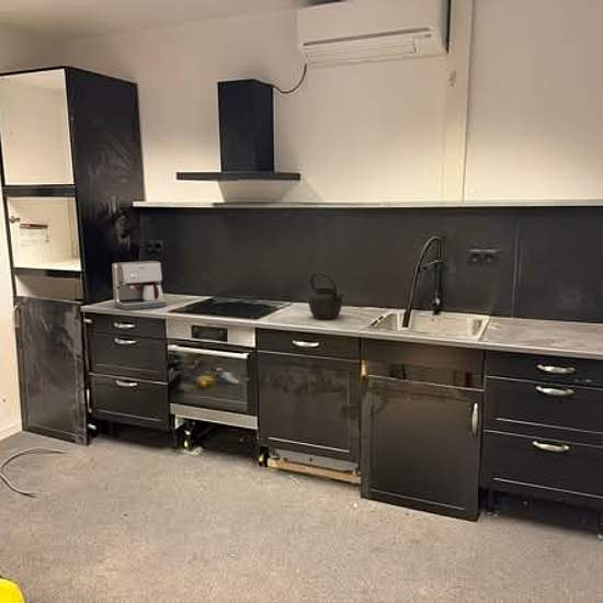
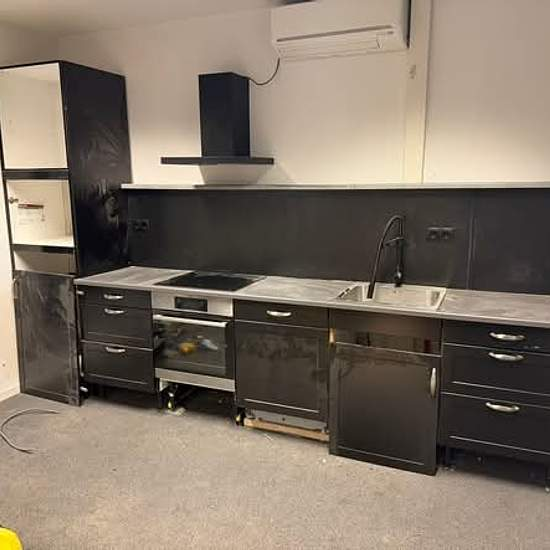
- coffee maker [111,260,167,311]
- kettle [308,271,345,320]
